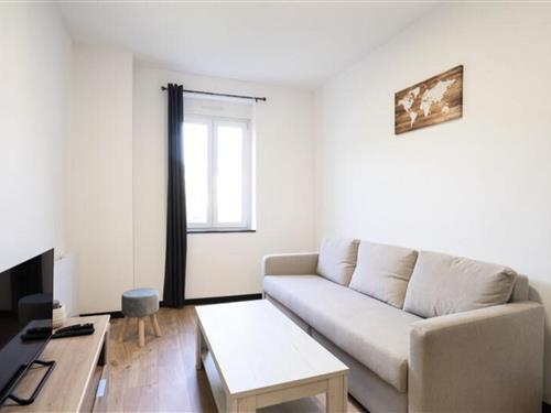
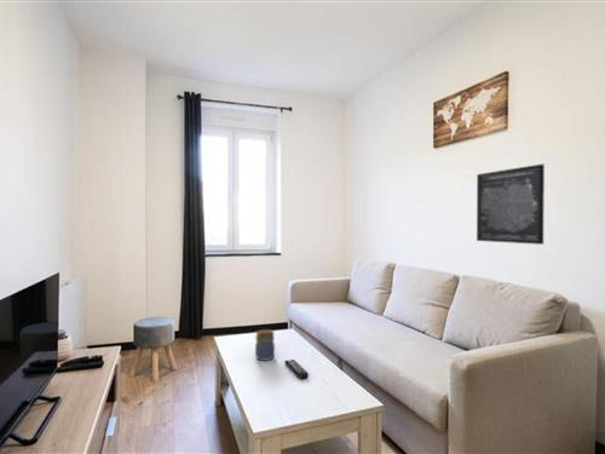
+ wall art [476,162,546,246]
+ jar [254,328,276,362]
+ remote control [283,358,310,380]
